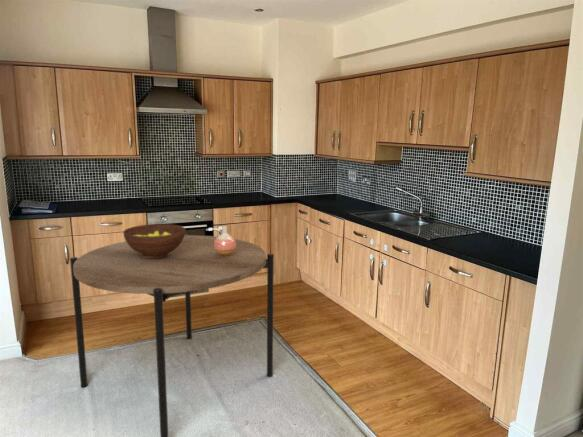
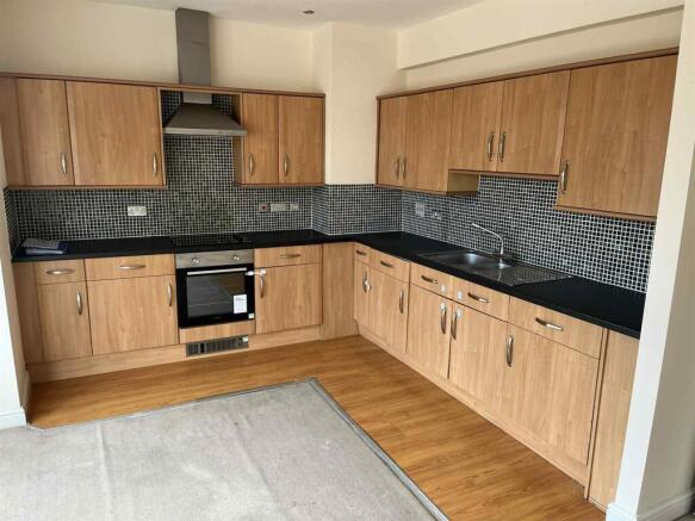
- fruit bowl [122,223,186,259]
- dining table [69,233,275,437]
- vase [214,225,236,256]
